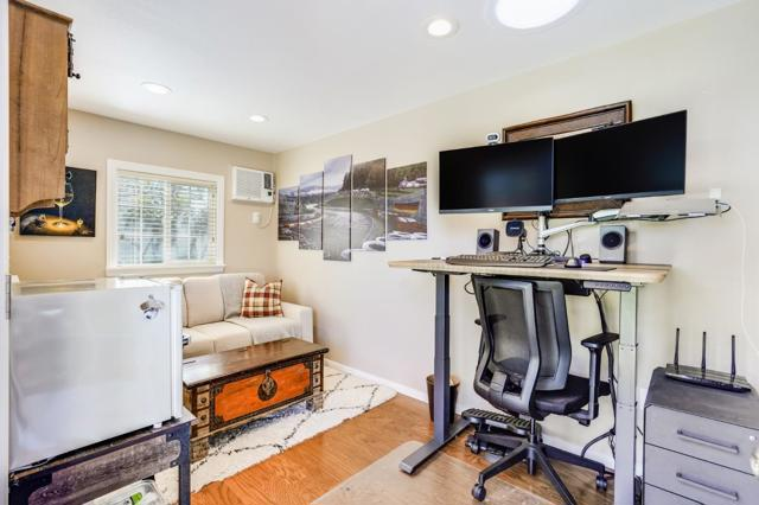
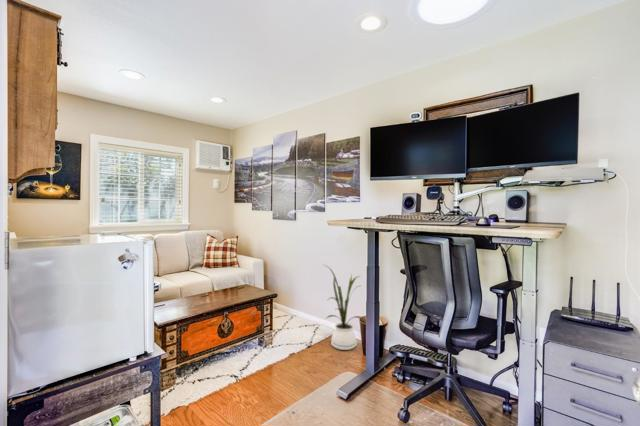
+ house plant [324,264,363,351]
